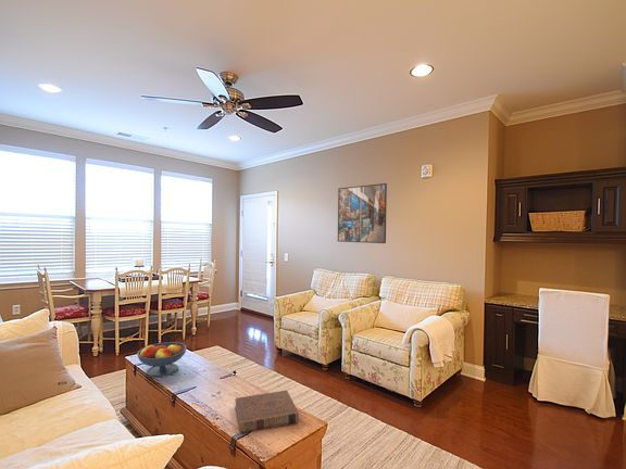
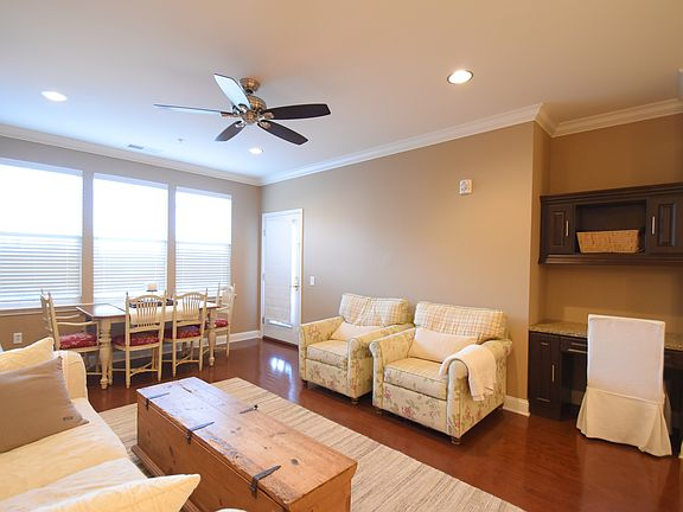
- fruit bowl [136,341,188,378]
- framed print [337,182,388,244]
- book [234,390,300,433]
